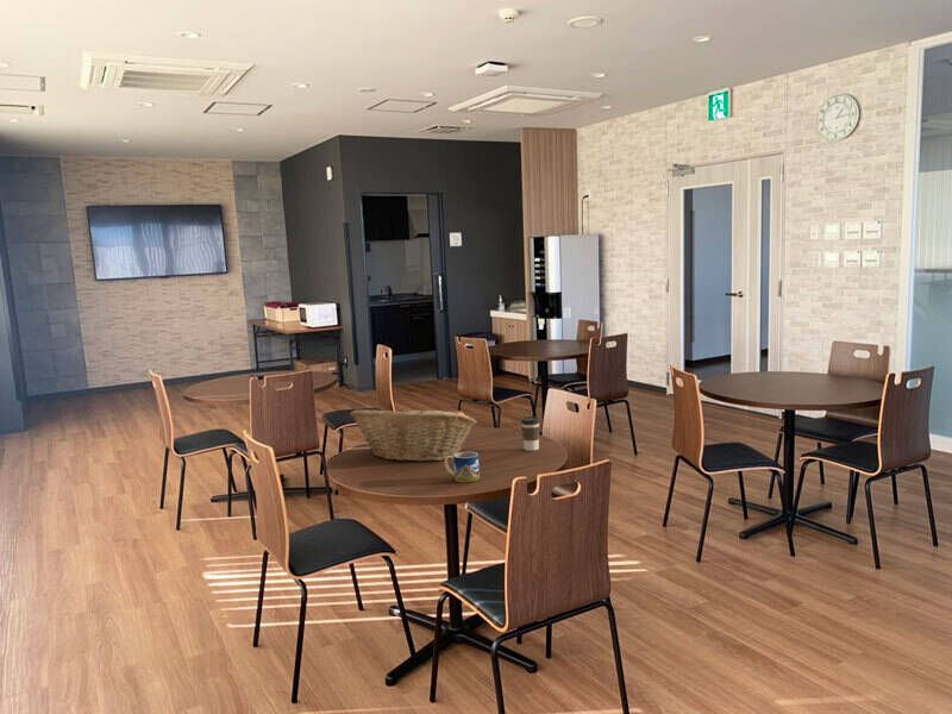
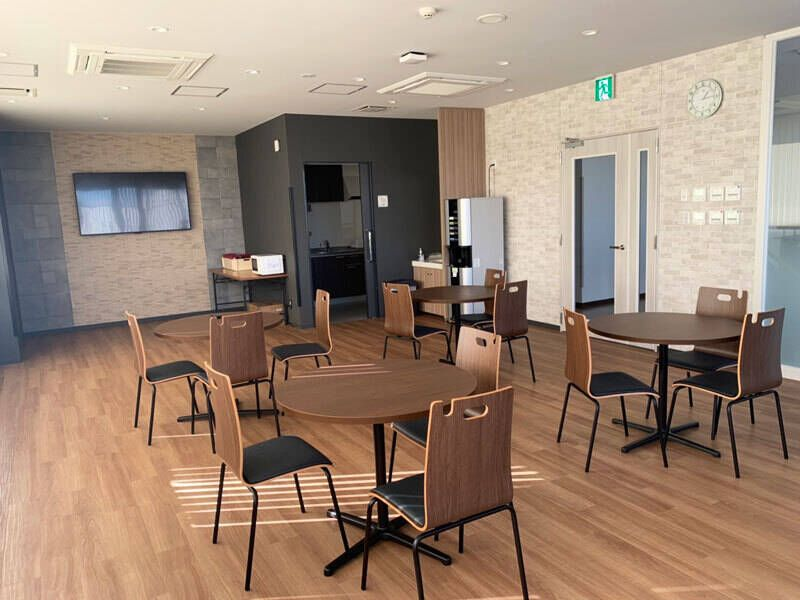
- coffee cup [520,415,541,452]
- fruit basket [349,403,478,463]
- mug [444,451,481,484]
